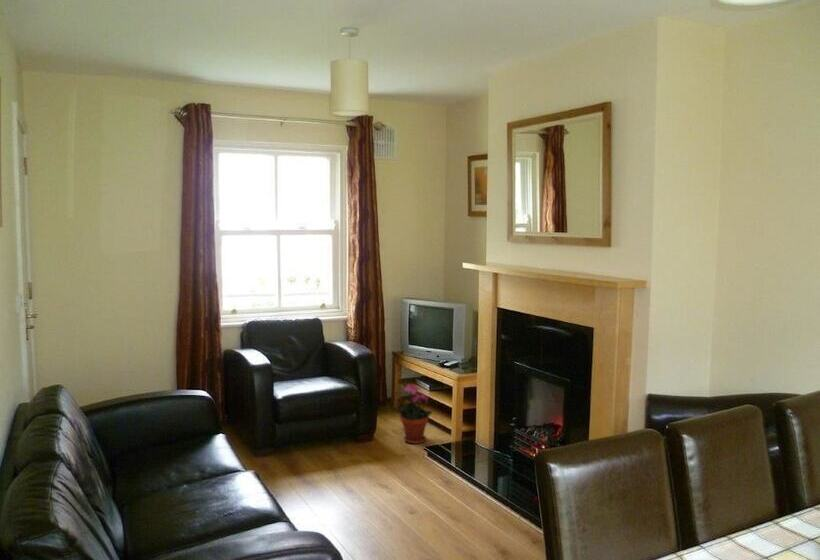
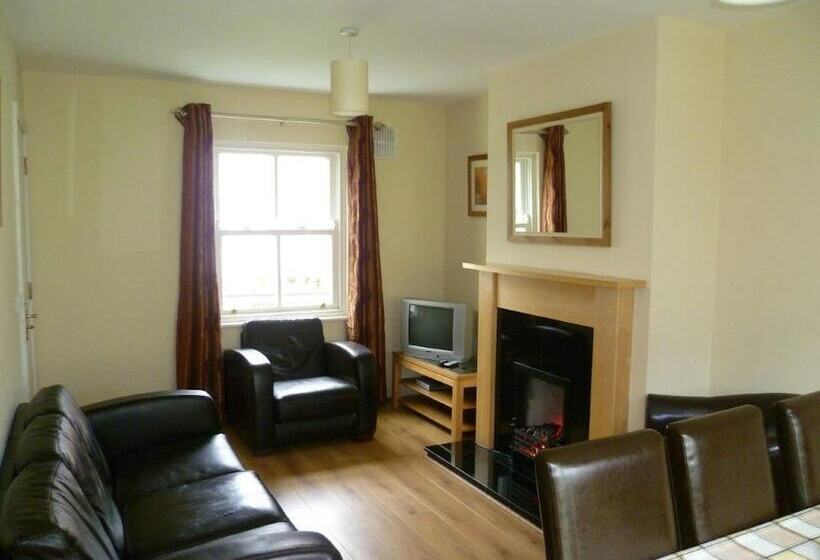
- potted plant [396,383,434,445]
